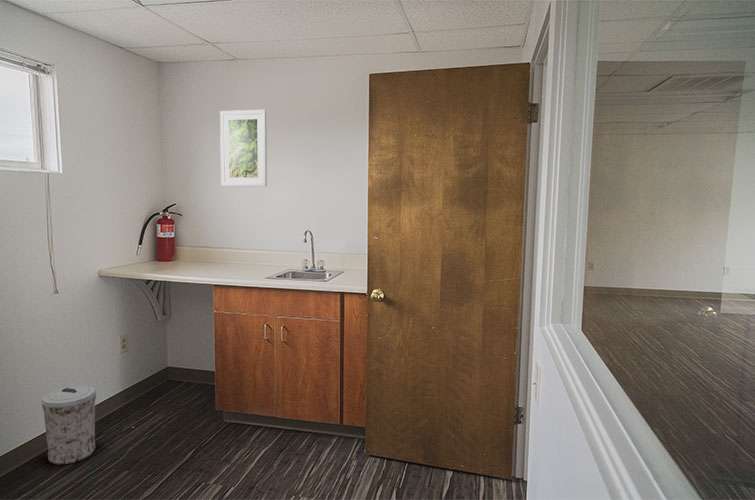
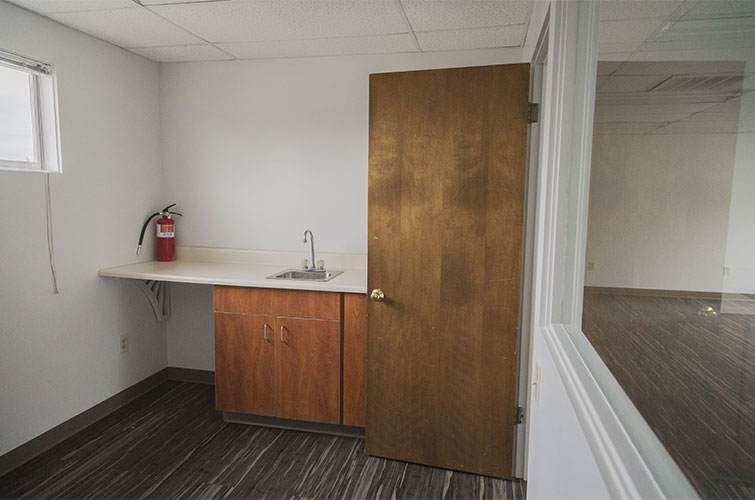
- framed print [219,109,268,187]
- trash can [40,385,97,465]
